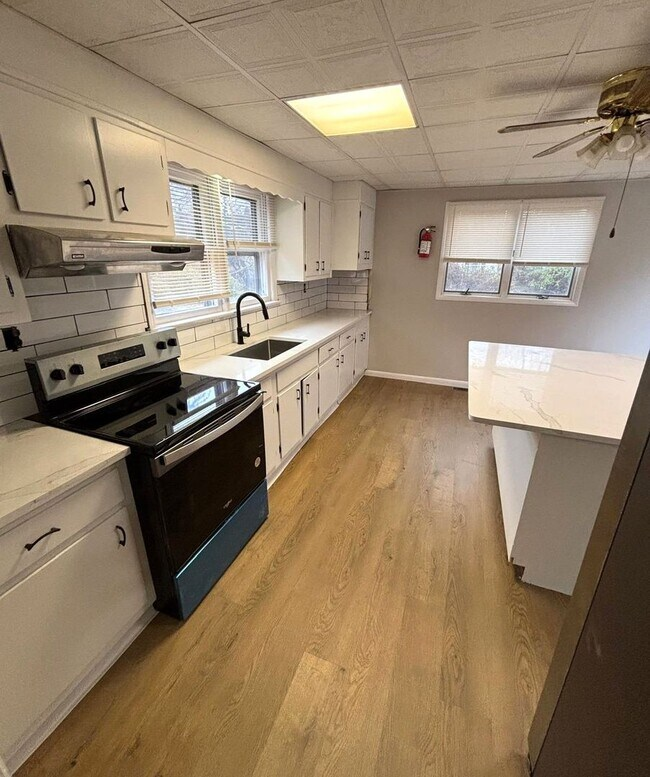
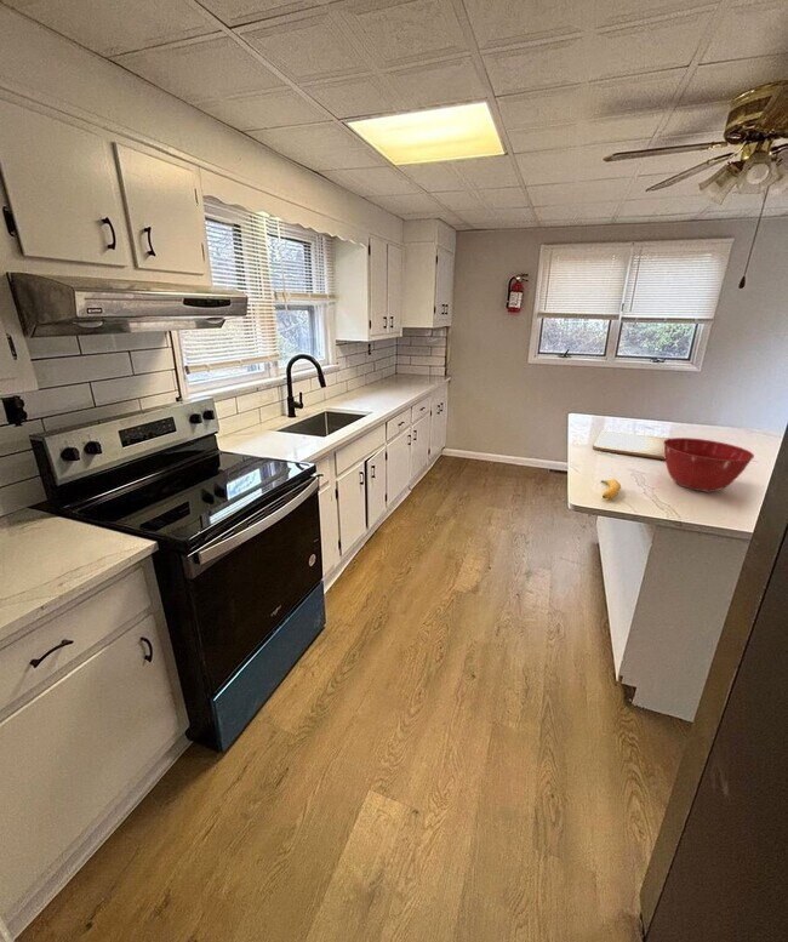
+ chopping board [592,429,670,461]
+ mixing bowl [663,436,755,493]
+ banana [600,478,622,501]
